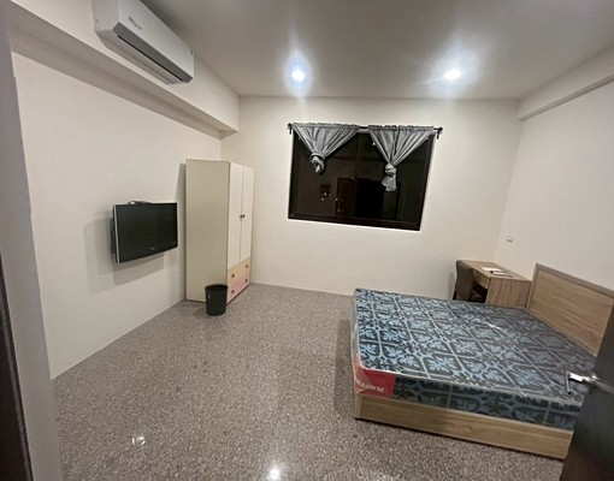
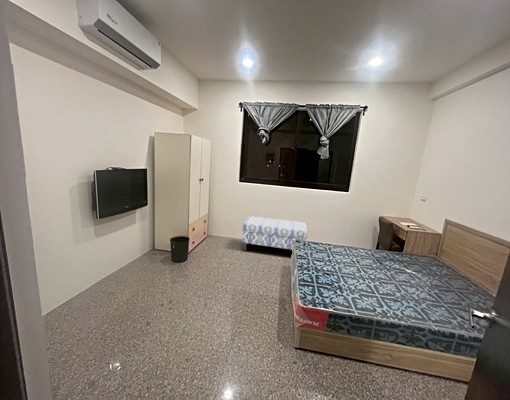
+ bench [241,215,308,252]
